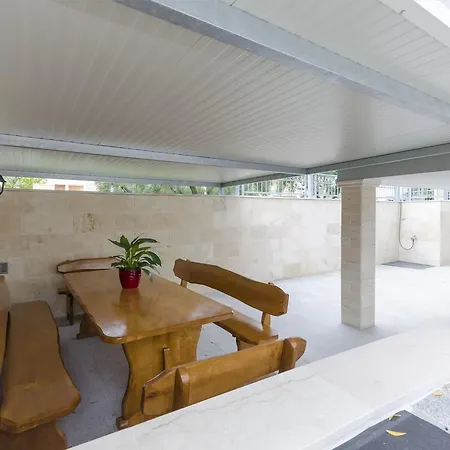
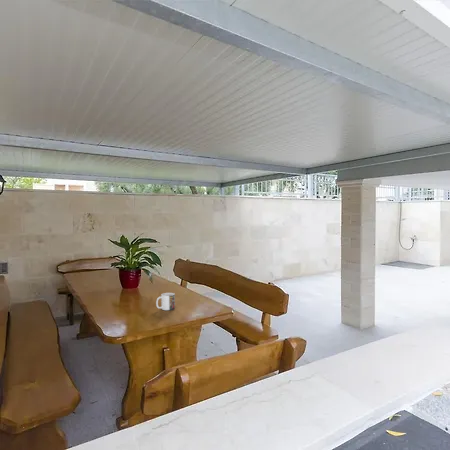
+ mug [155,292,176,311]
